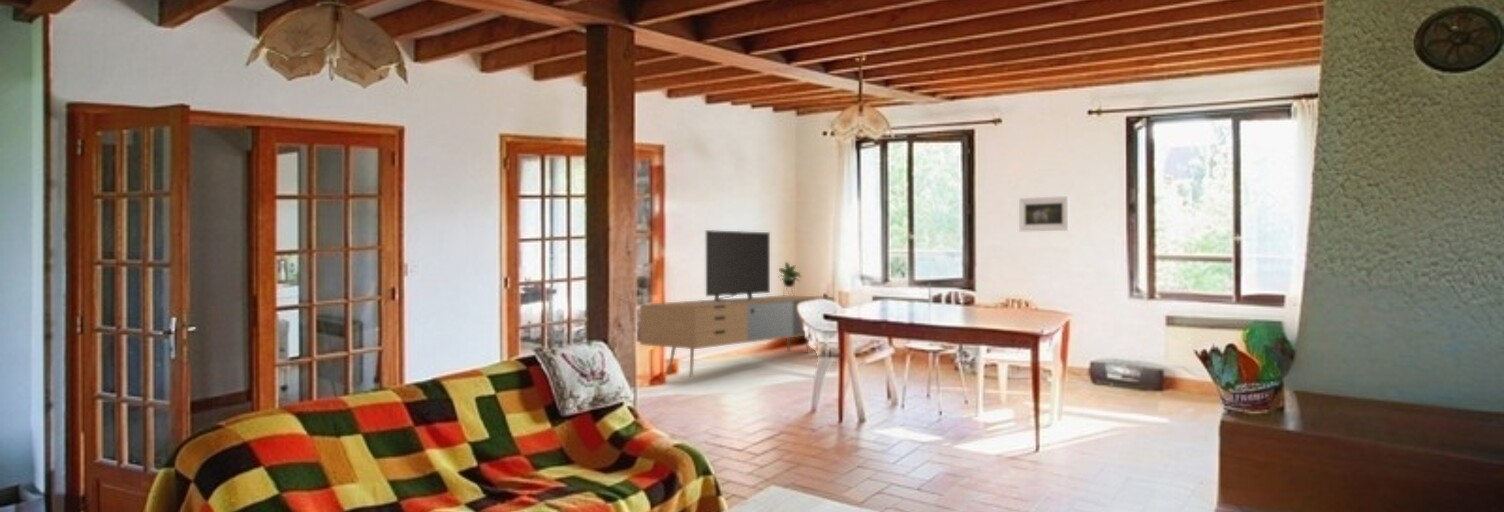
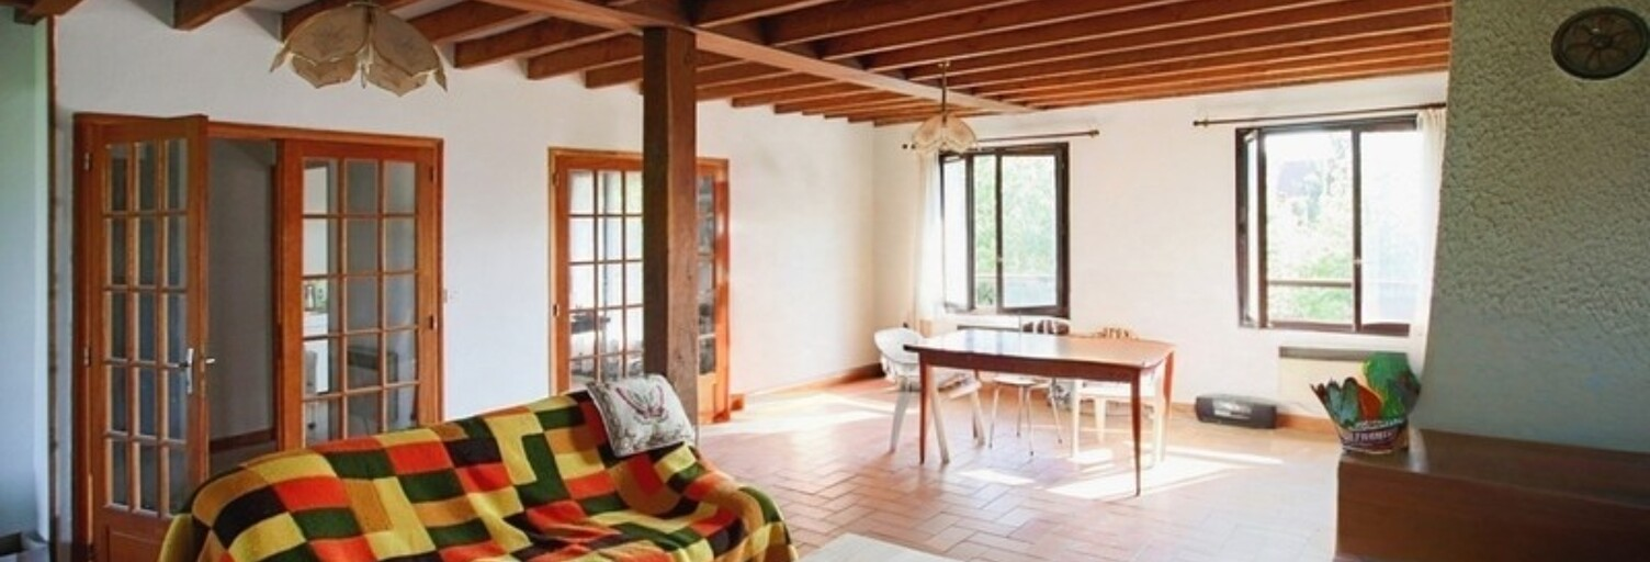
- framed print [1018,195,1071,232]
- media console [639,229,835,378]
